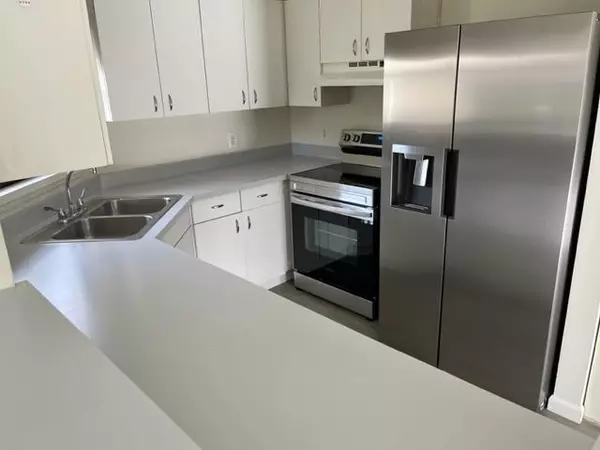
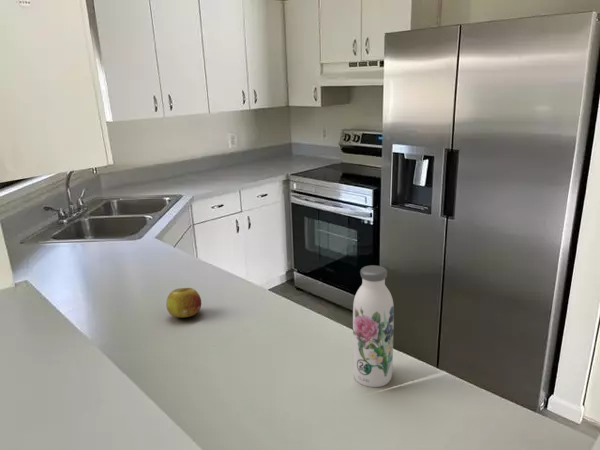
+ fruit [165,287,202,318]
+ water bottle [352,264,395,388]
